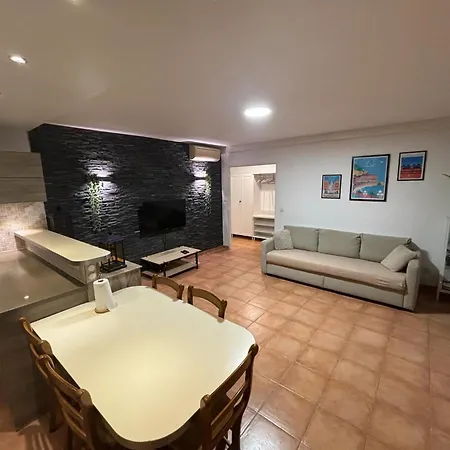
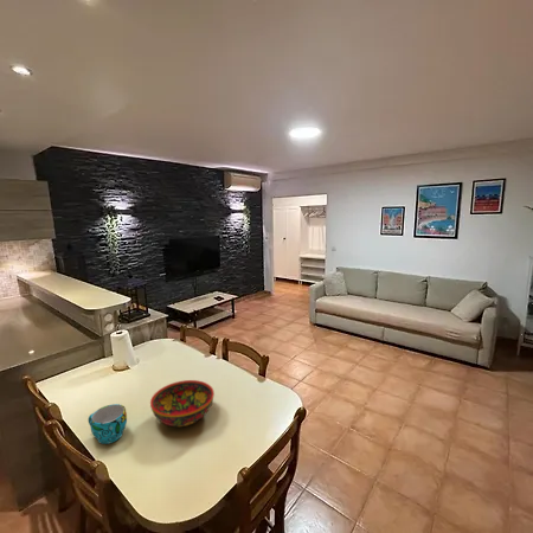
+ cup [88,403,128,445]
+ bowl [149,379,216,428]
